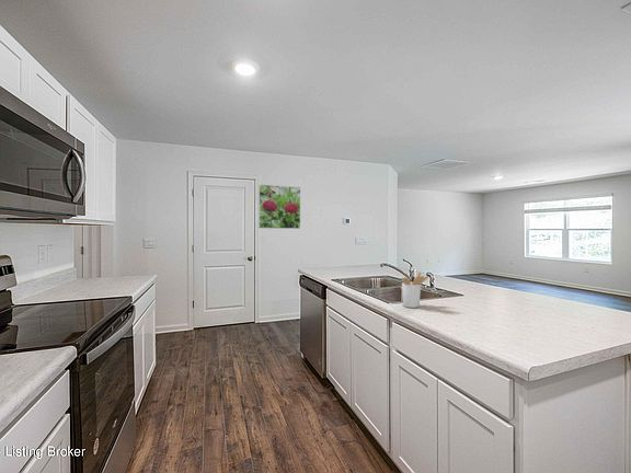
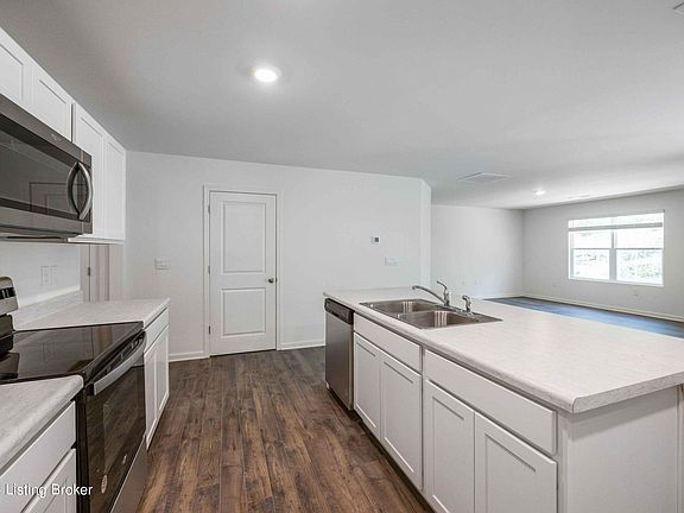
- utensil holder [401,272,429,309]
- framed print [257,184,301,230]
